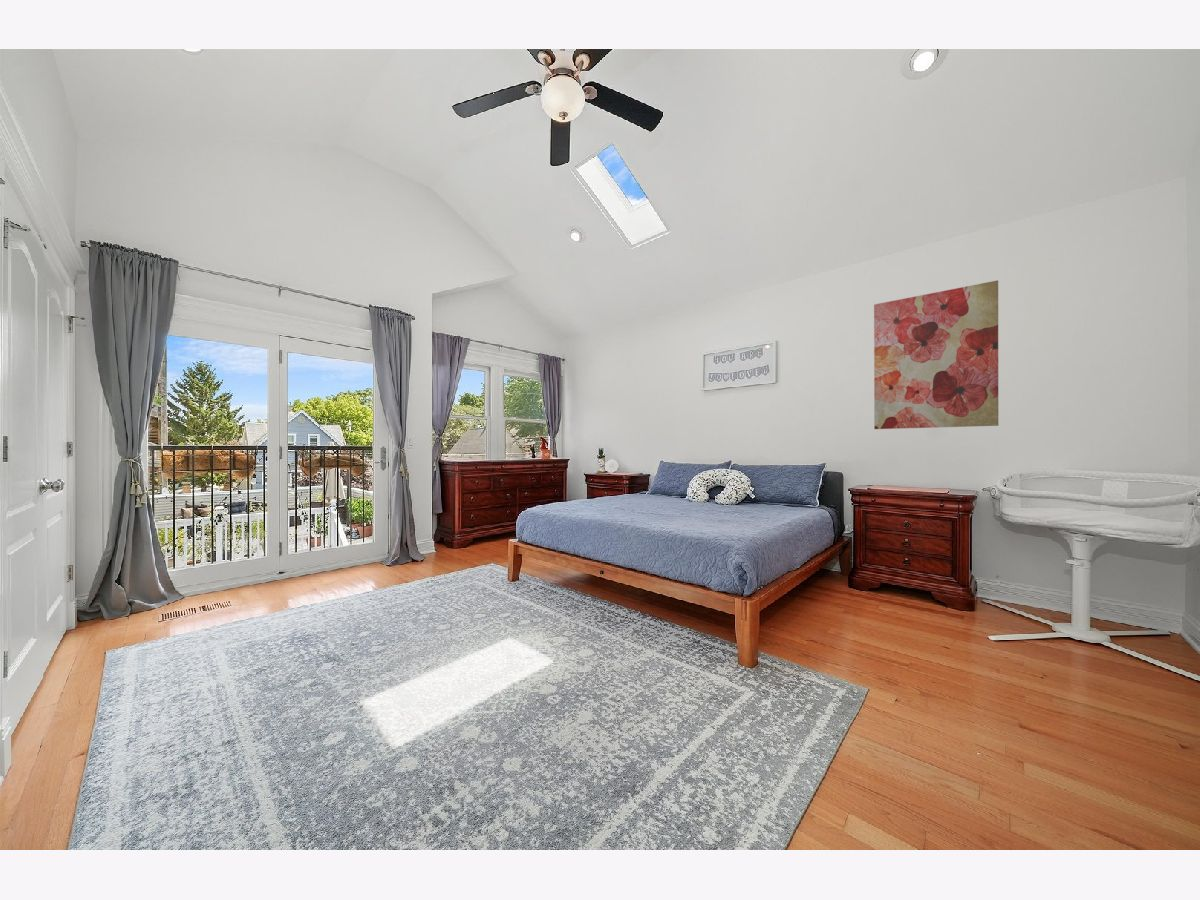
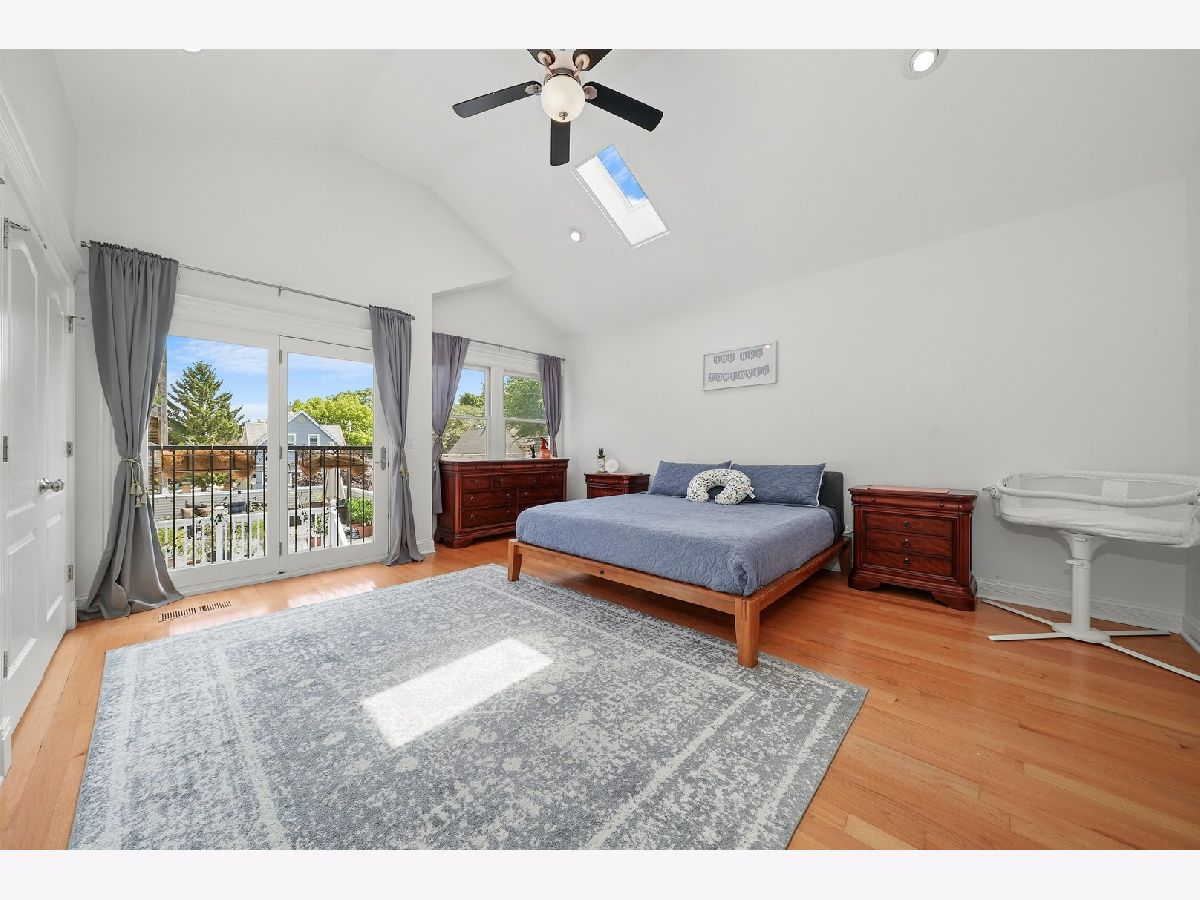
- wall art [873,279,1000,430]
